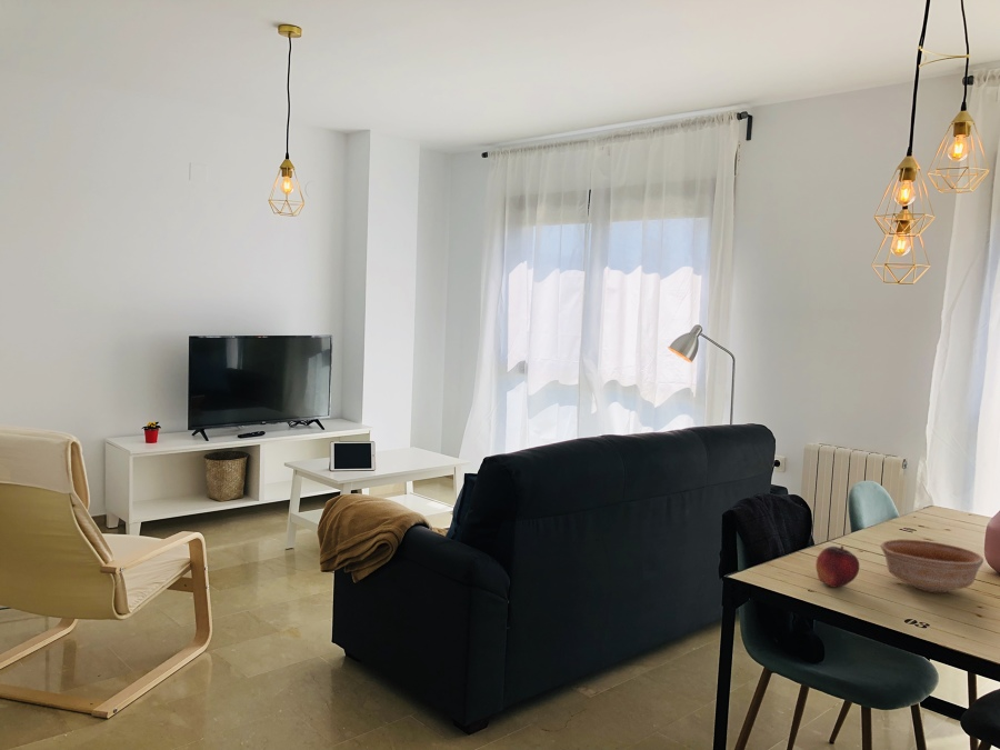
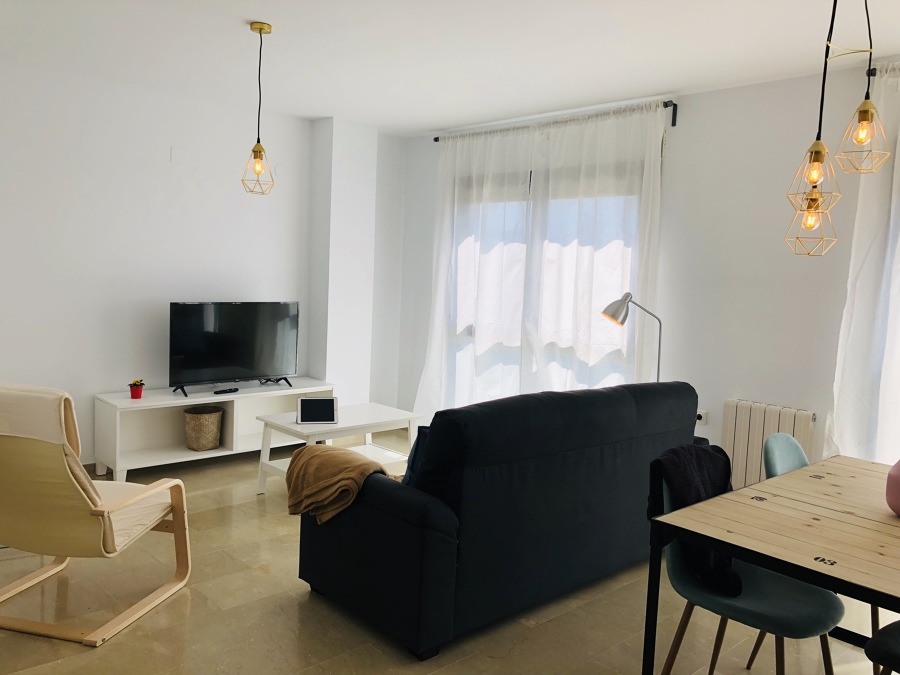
- fruit [814,544,860,588]
- bowl [880,538,984,593]
